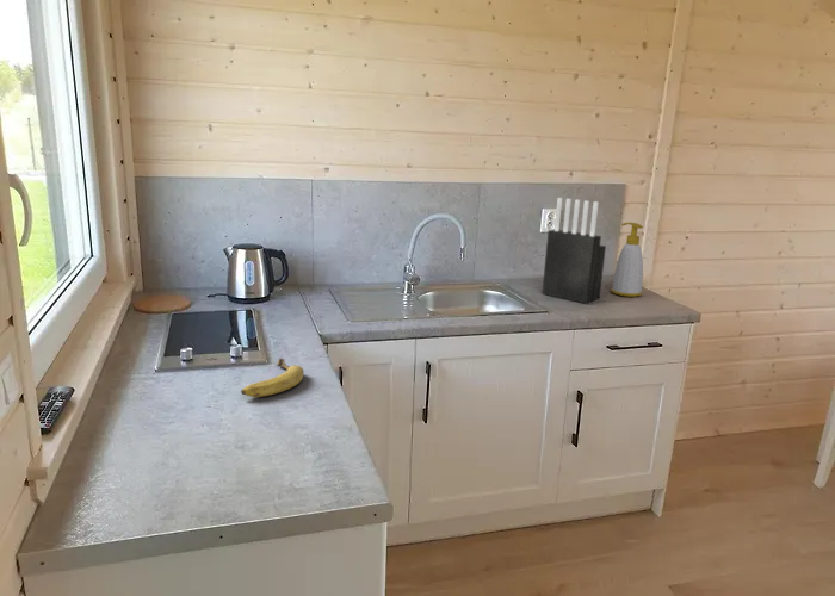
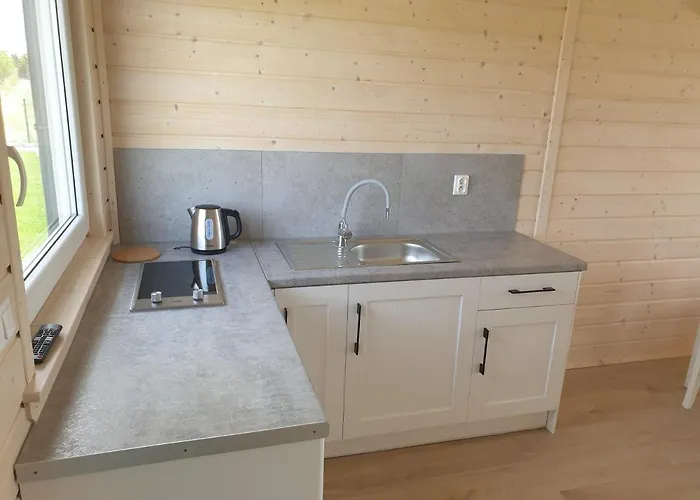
- knife block [540,197,607,305]
- fruit [240,358,305,398]
- soap bottle [610,222,644,298]
